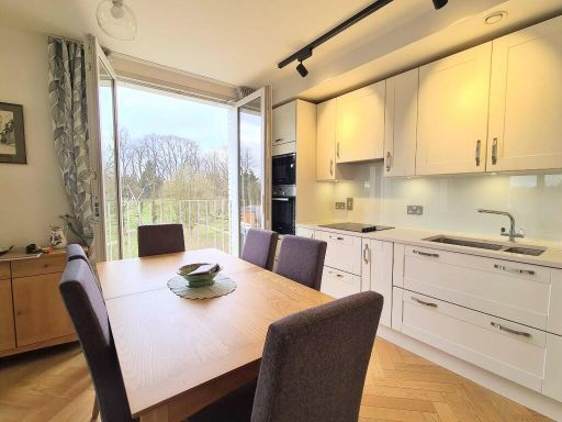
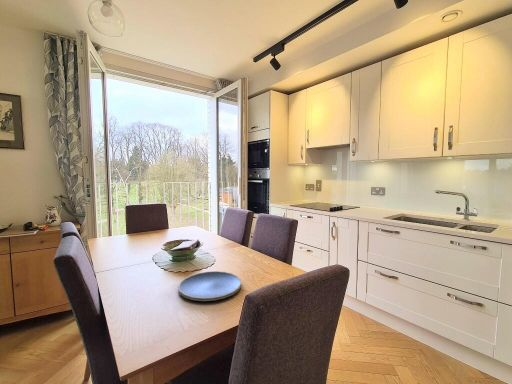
+ plate [177,270,242,302]
